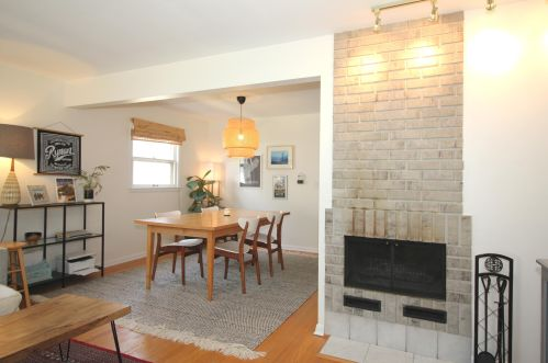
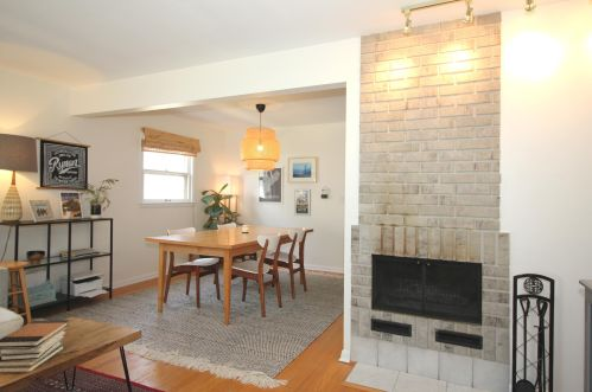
+ book stack [0,319,70,374]
